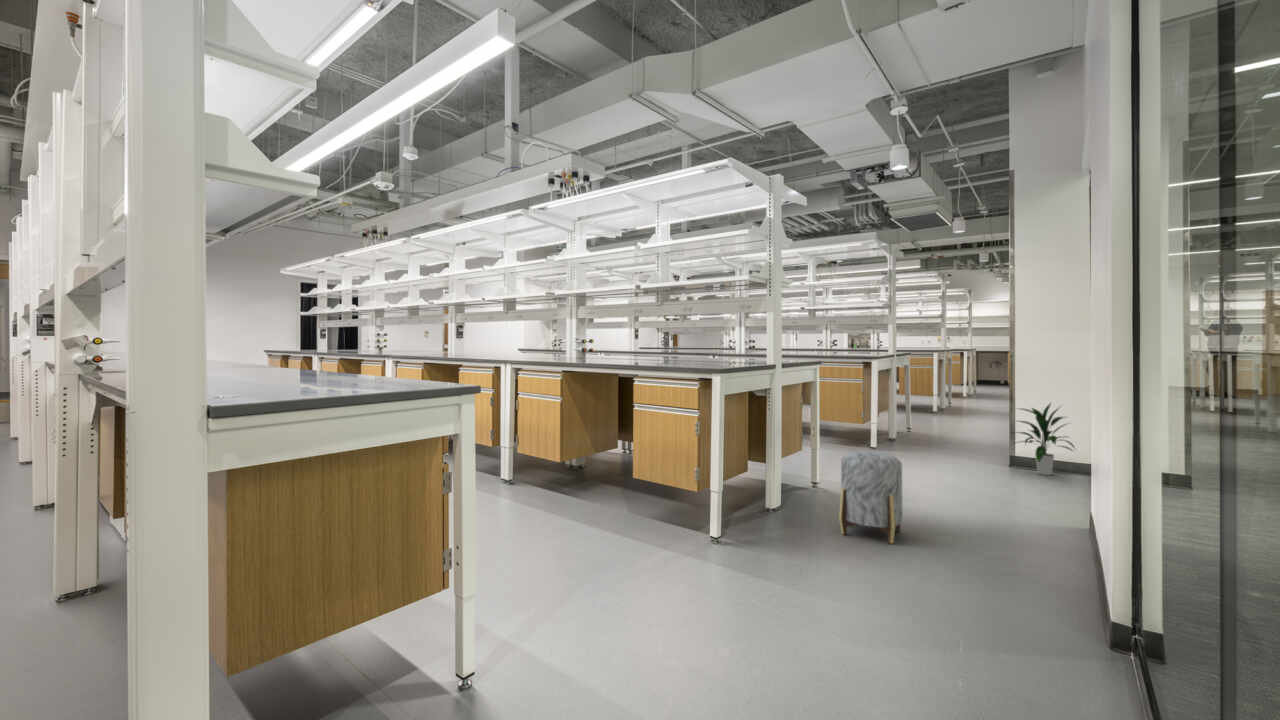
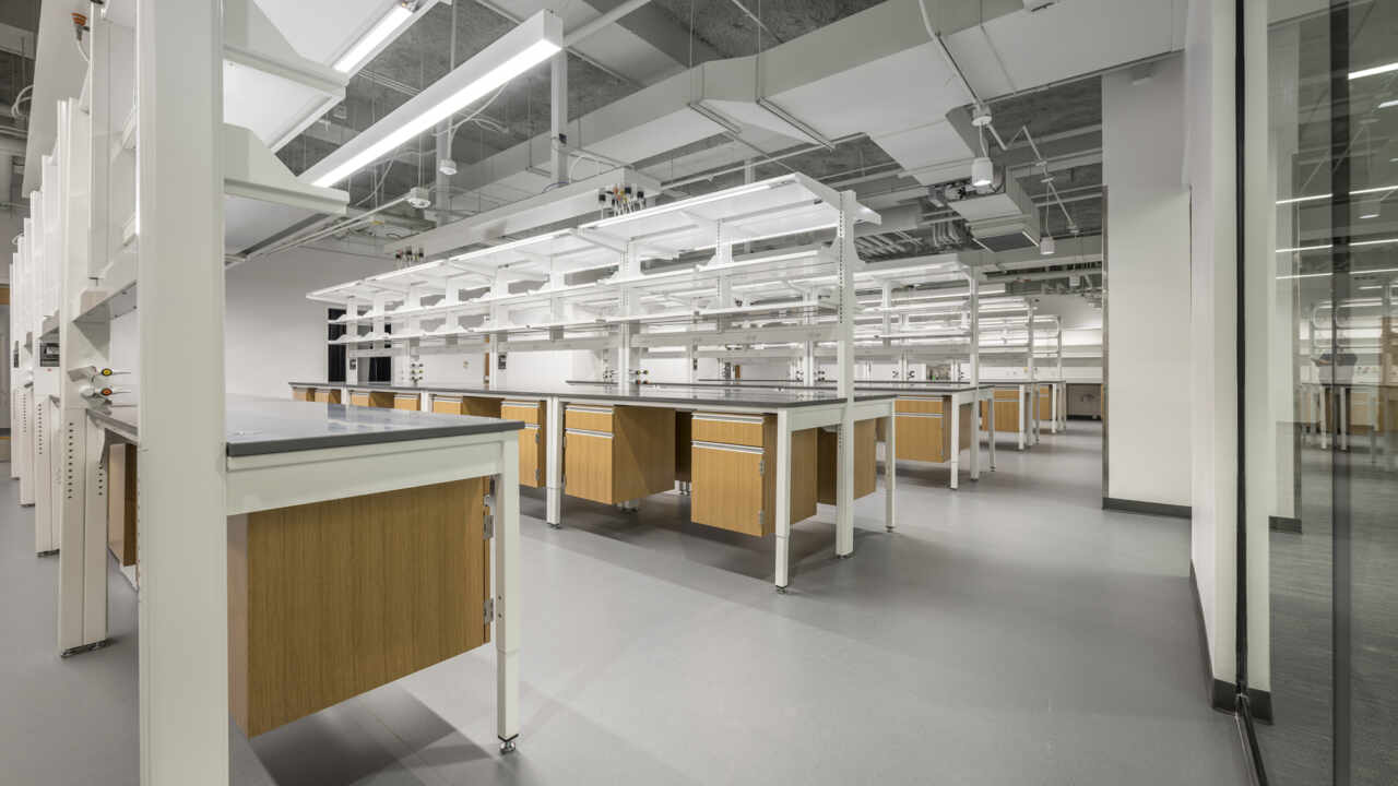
- indoor plant [1012,400,1077,476]
- stool [838,450,903,544]
